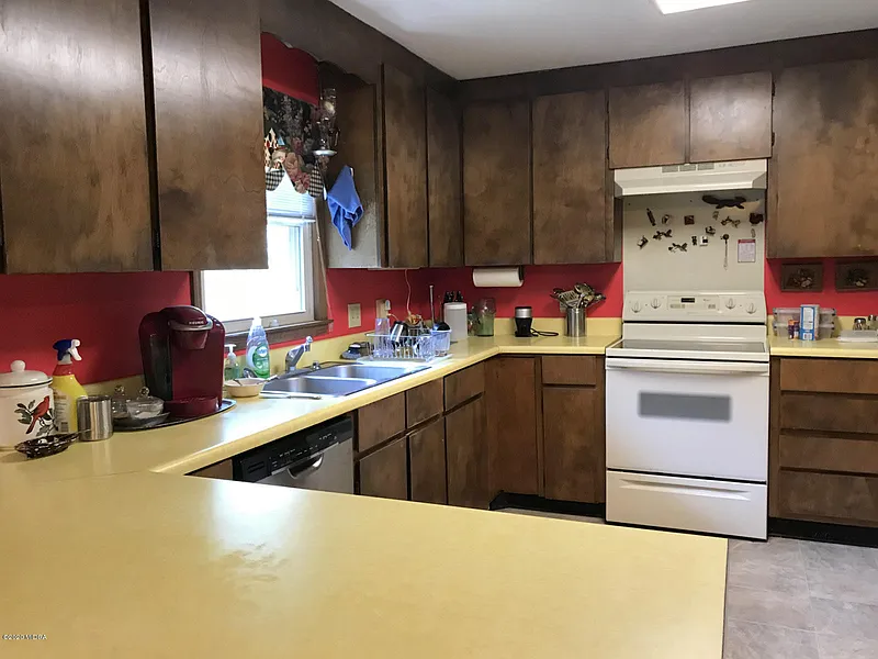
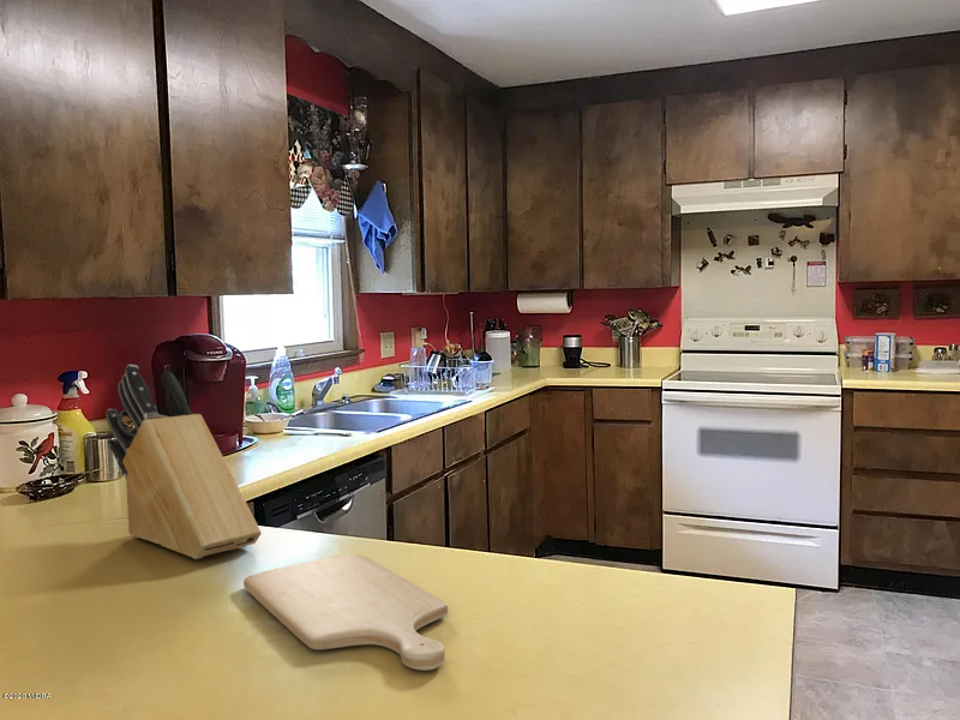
+ chopping board [242,553,449,672]
+ knife block [106,364,263,560]
